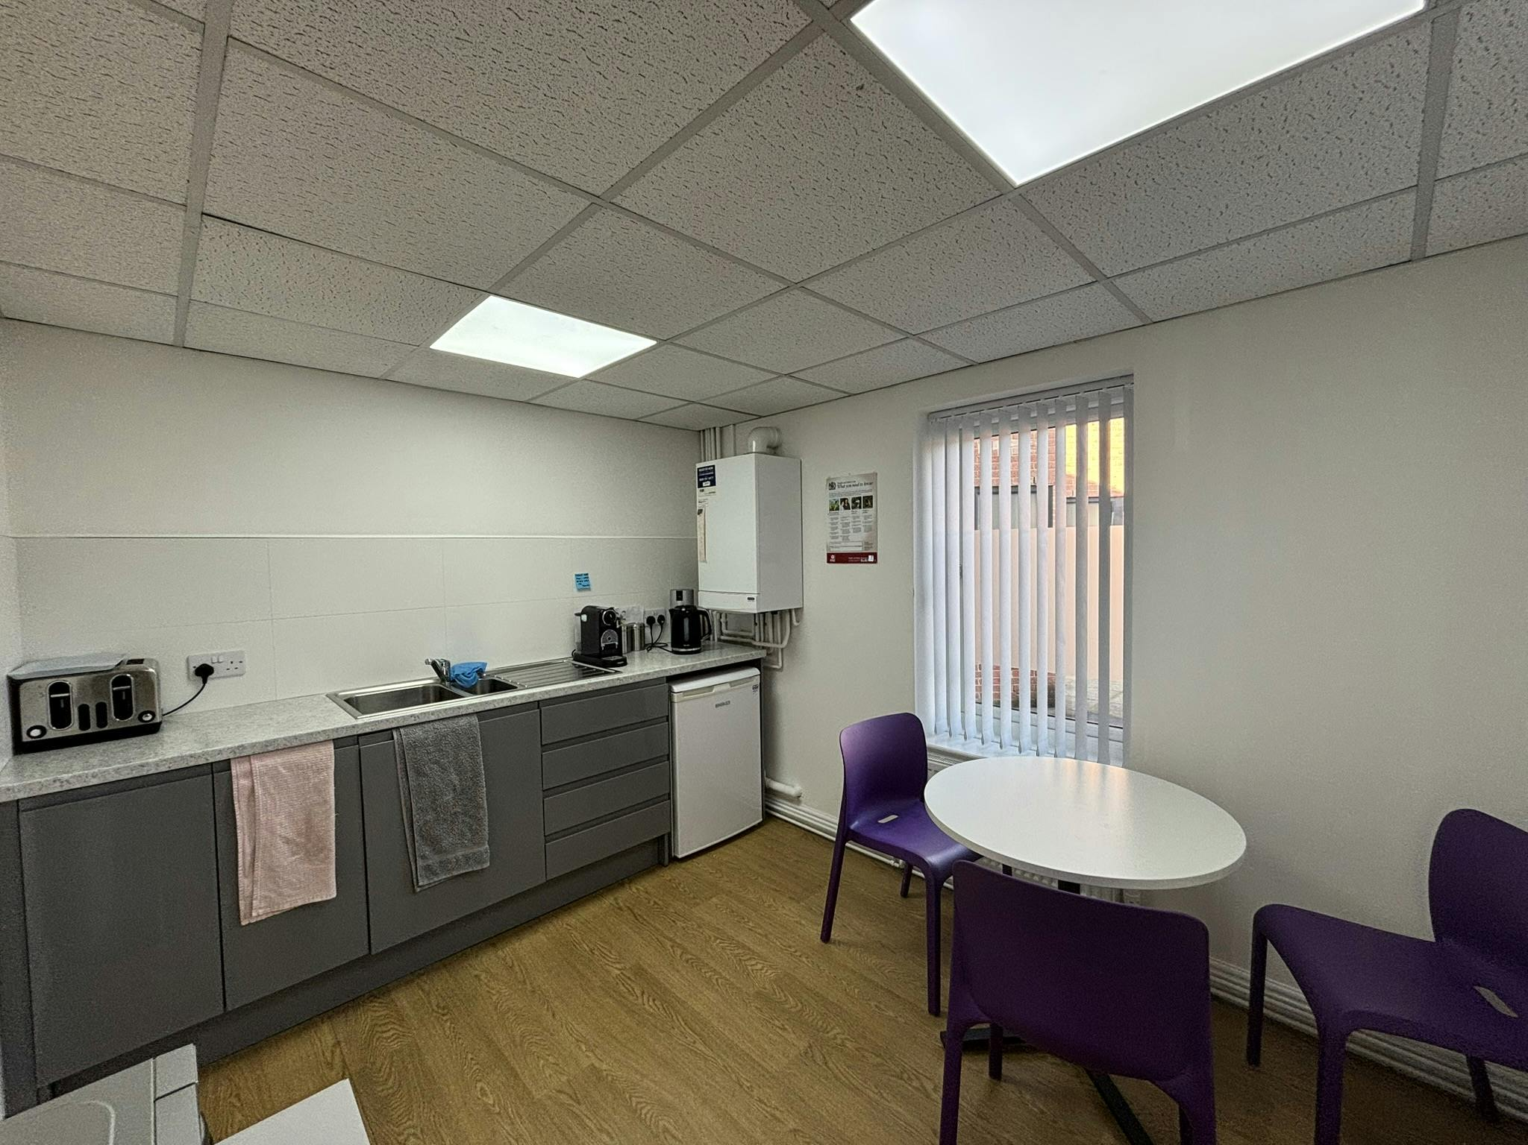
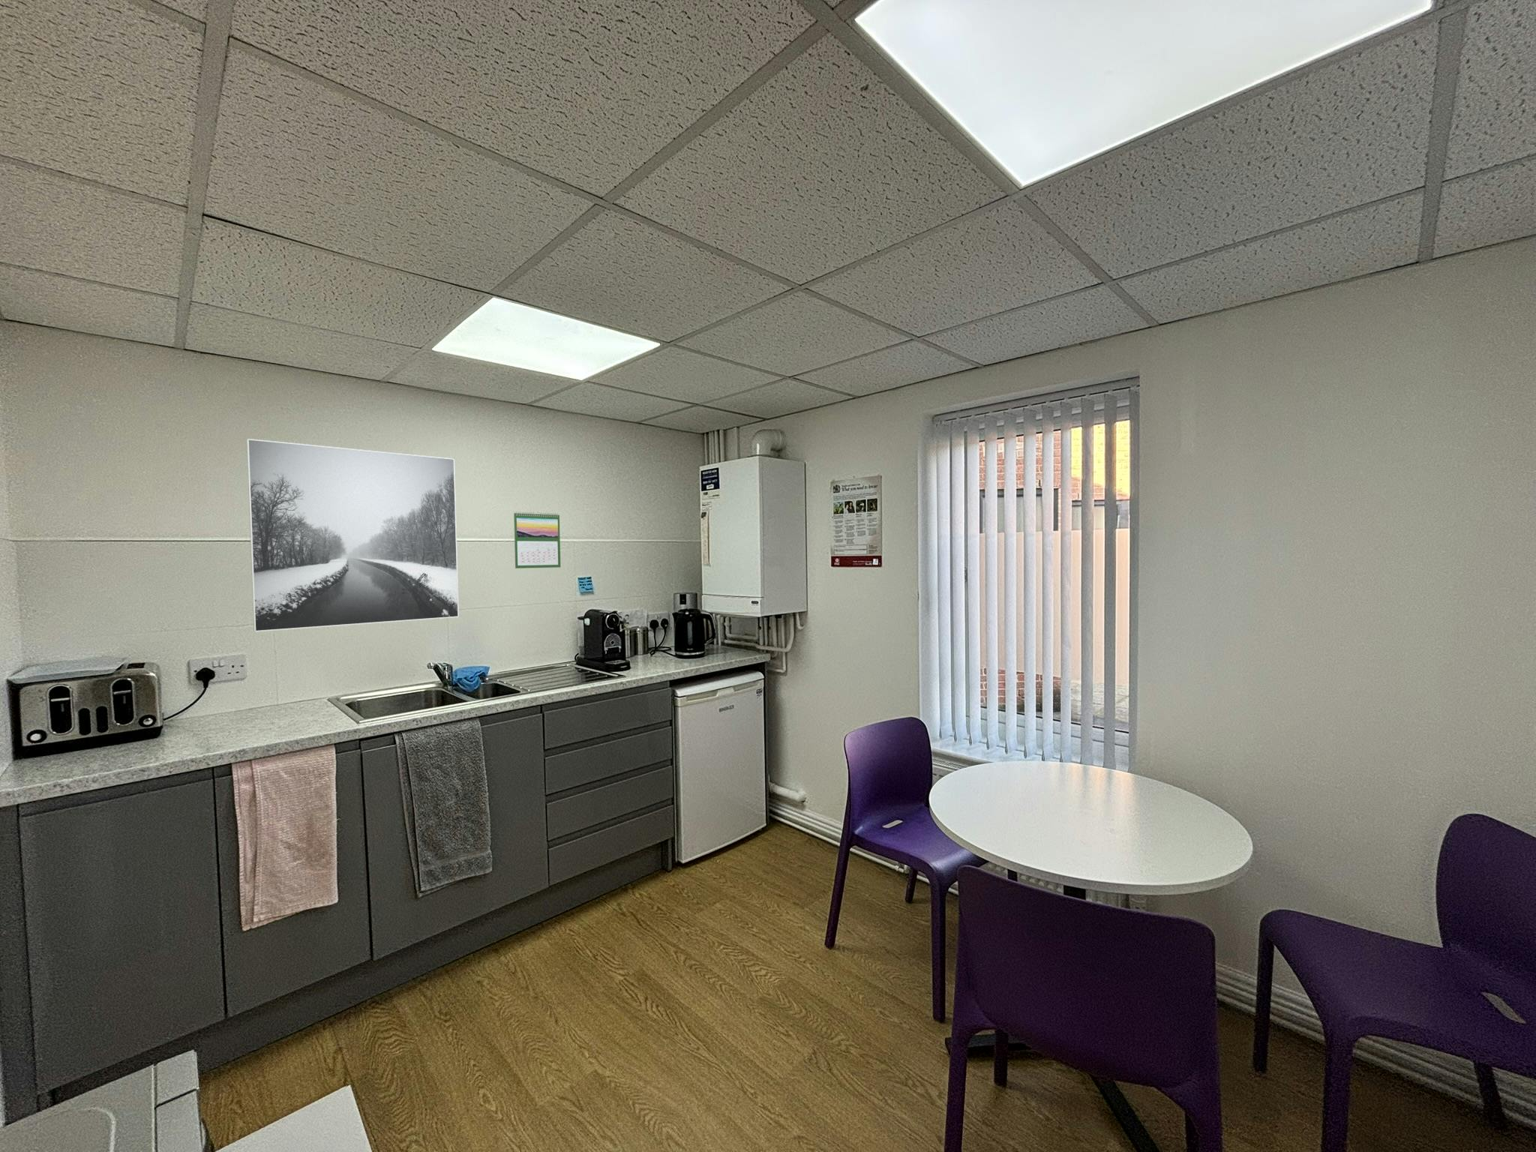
+ calendar [513,511,561,569]
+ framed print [246,438,460,632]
